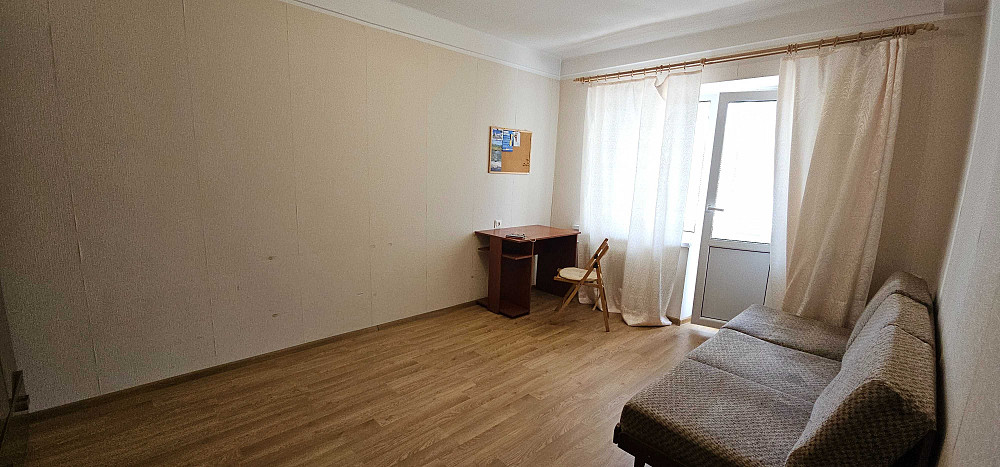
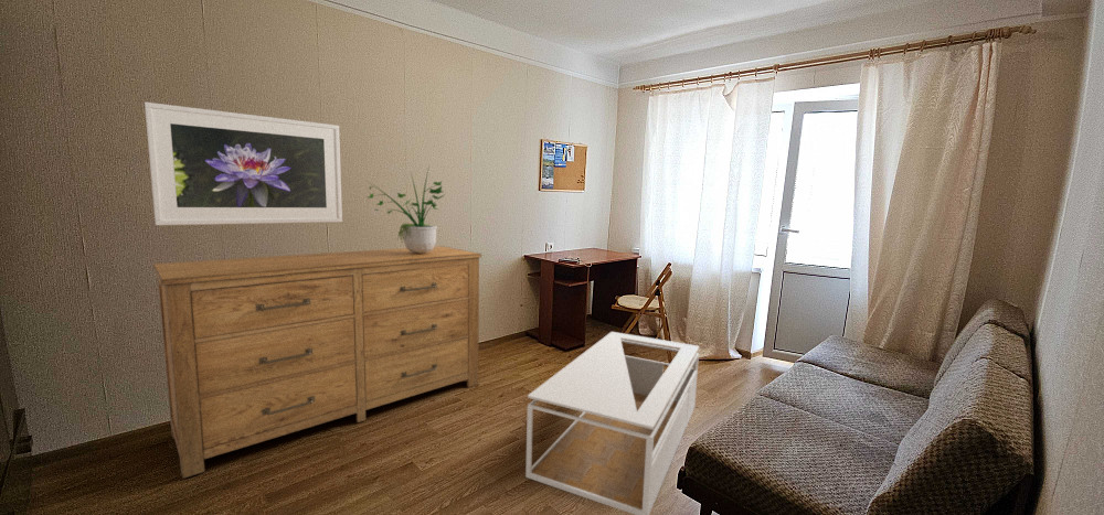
+ potted plant [365,165,445,254]
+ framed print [144,101,343,226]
+ coffee table [524,331,700,515]
+ dresser [151,245,482,480]
